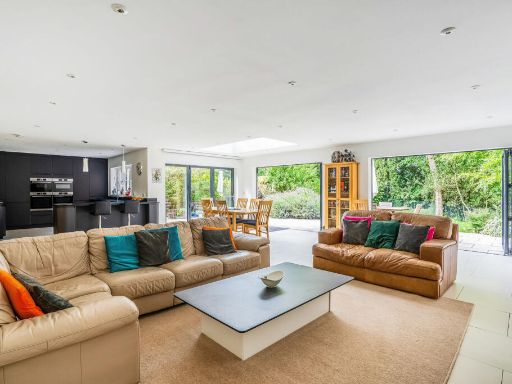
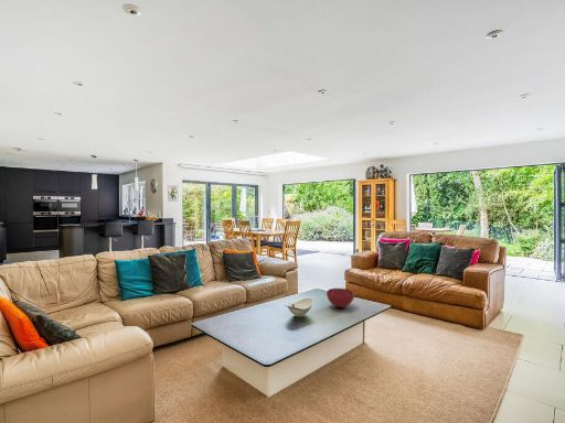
+ bowl [326,288,355,308]
